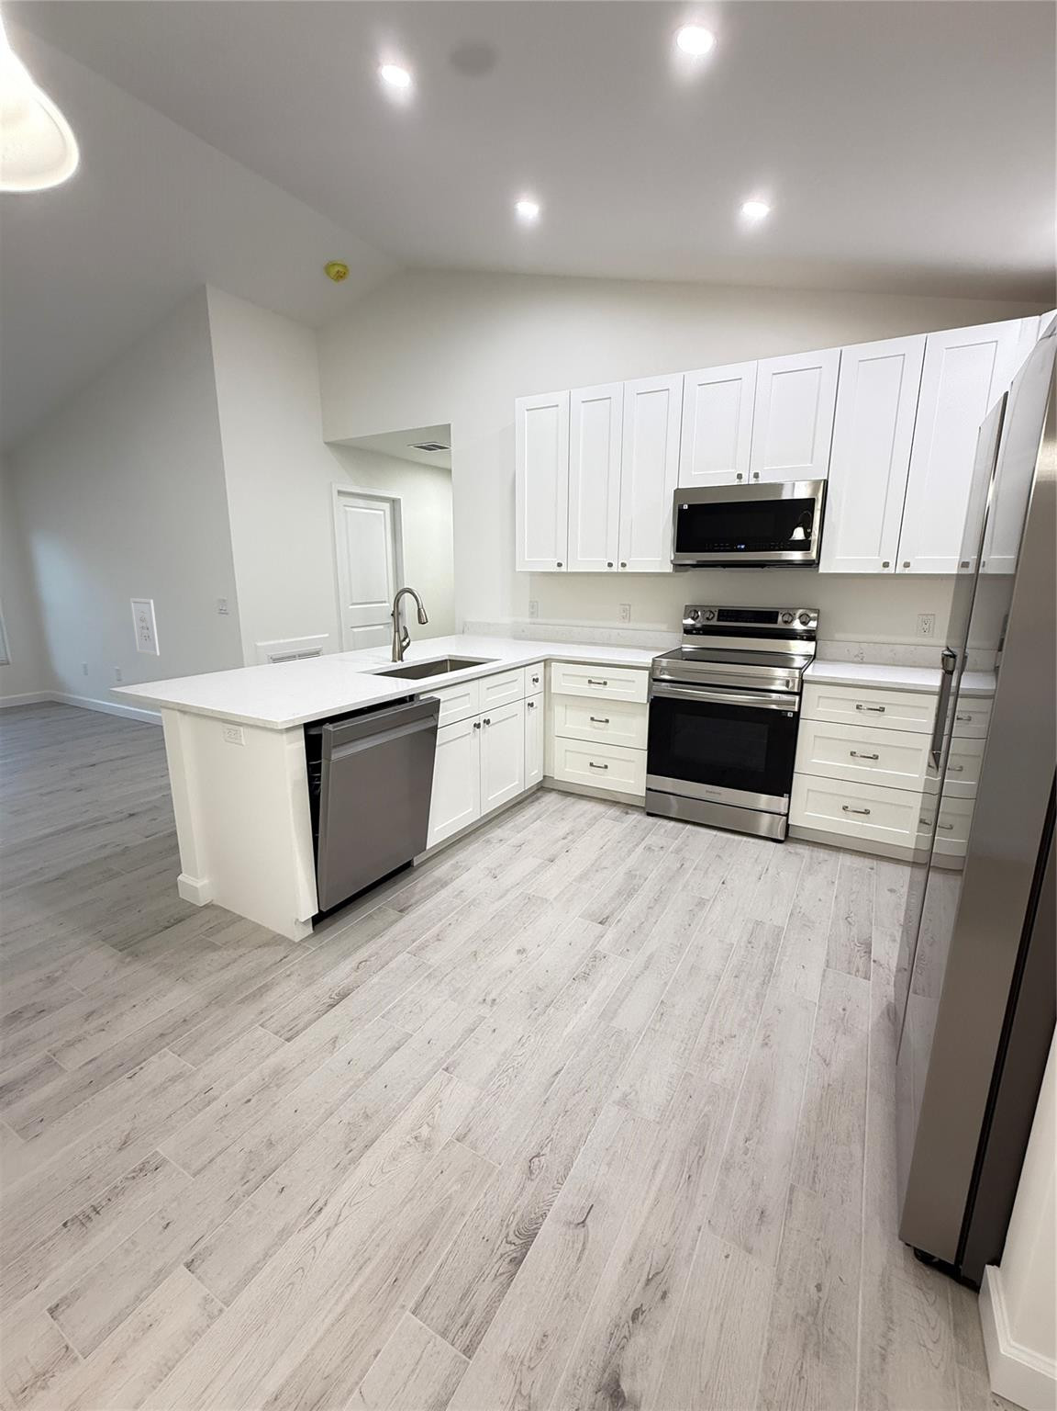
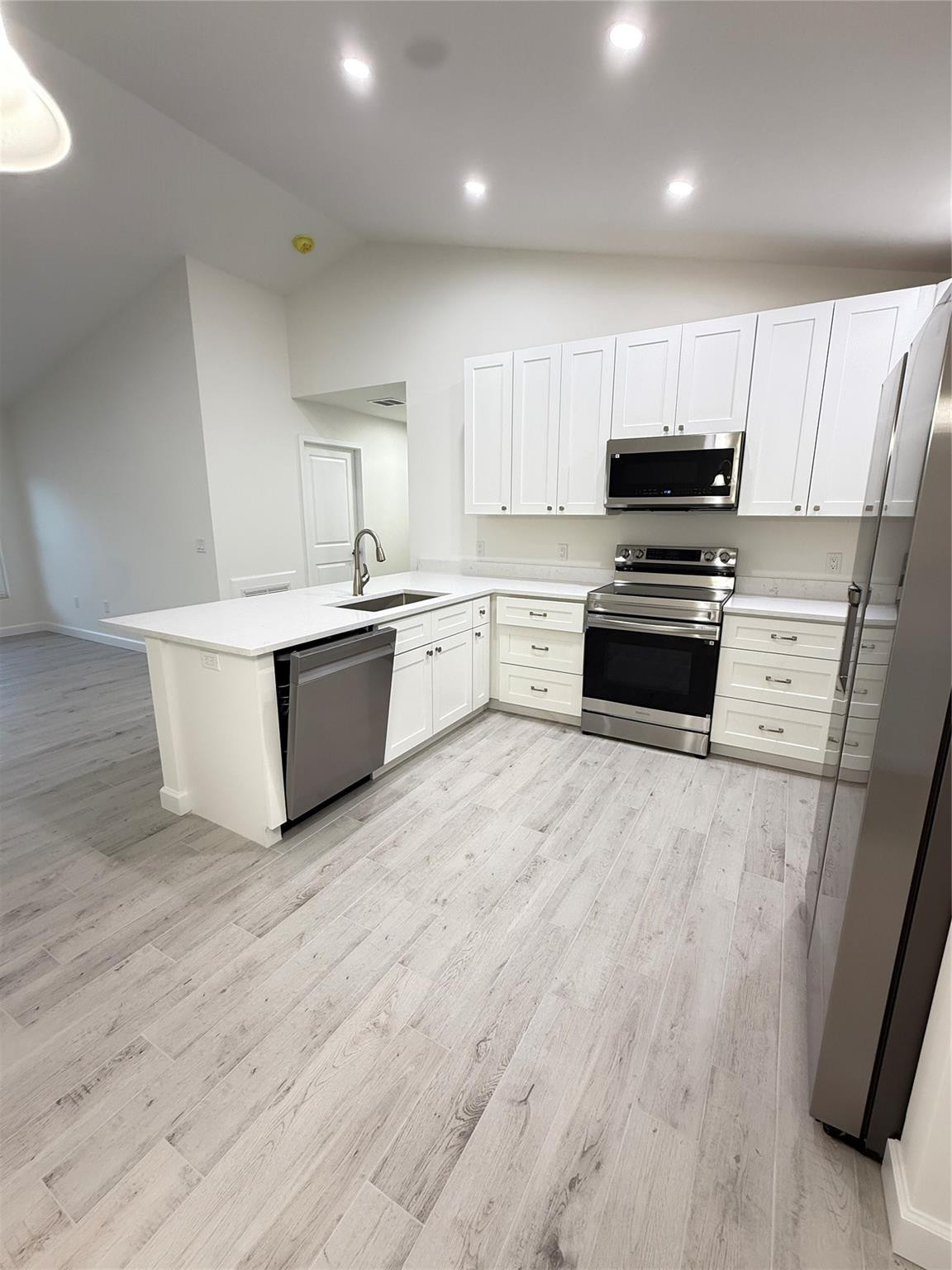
- wall art [130,597,161,657]
